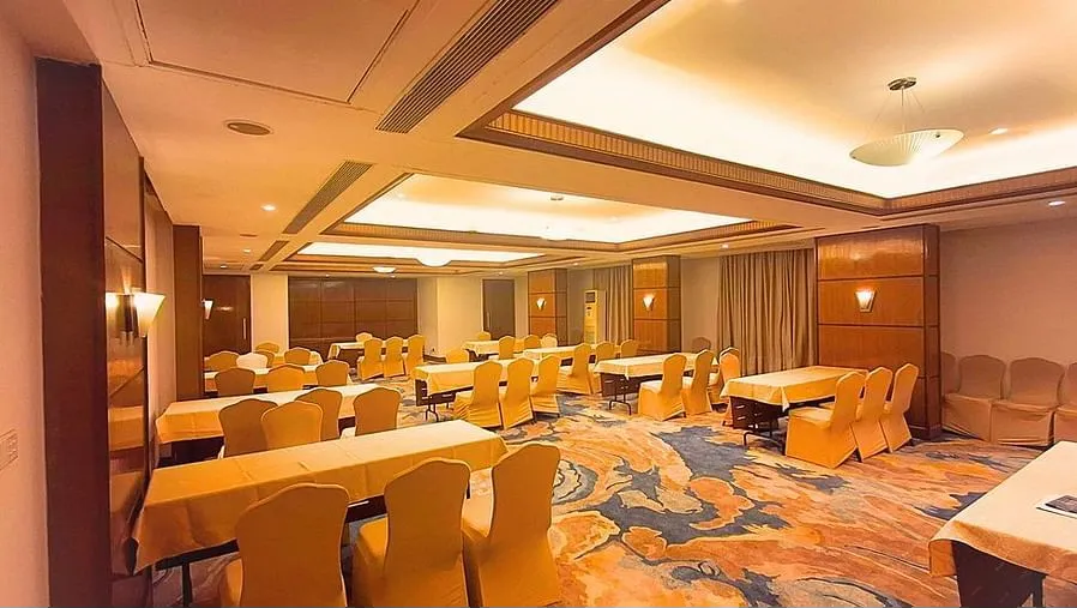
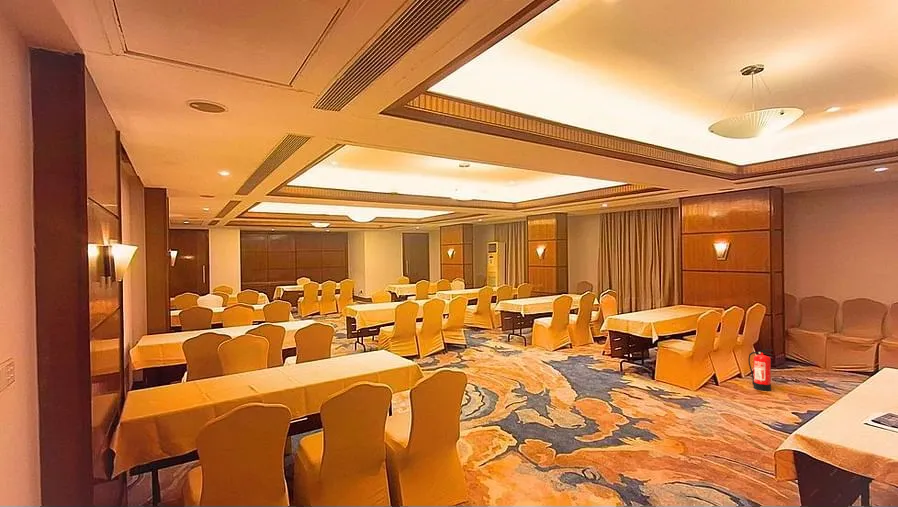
+ fire extinguisher [747,348,774,392]
